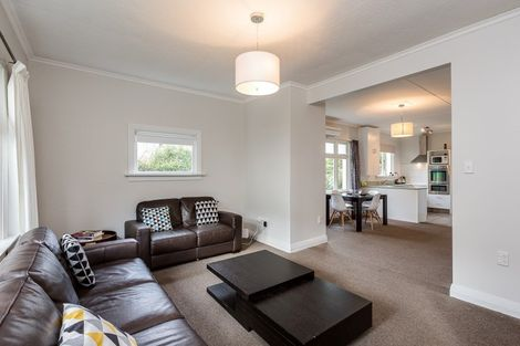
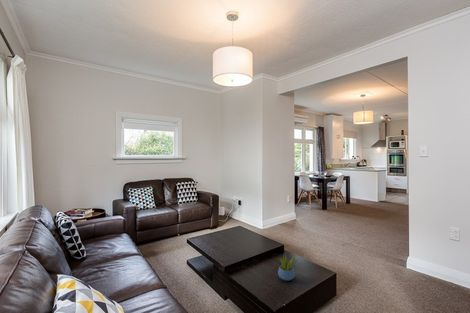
+ succulent plant [277,254,296,282]
